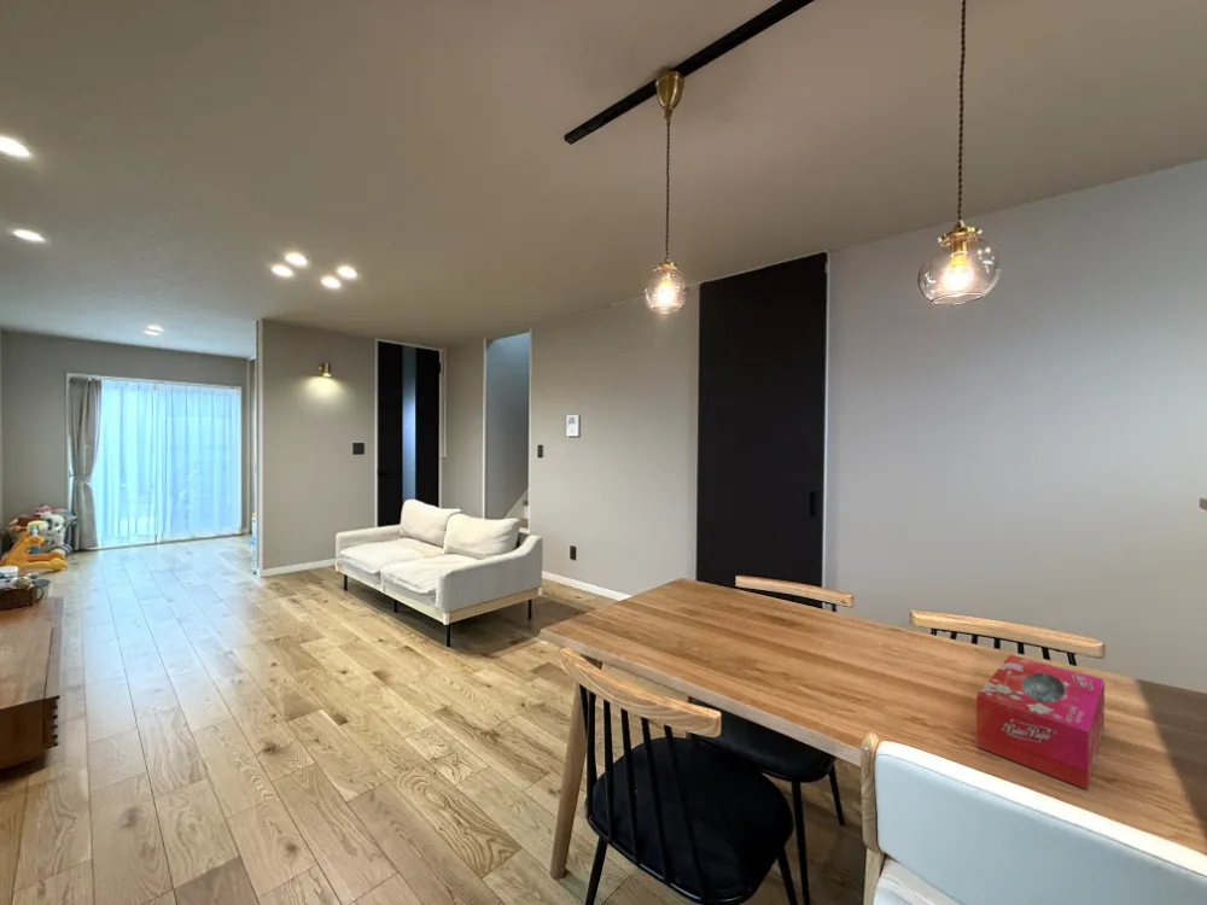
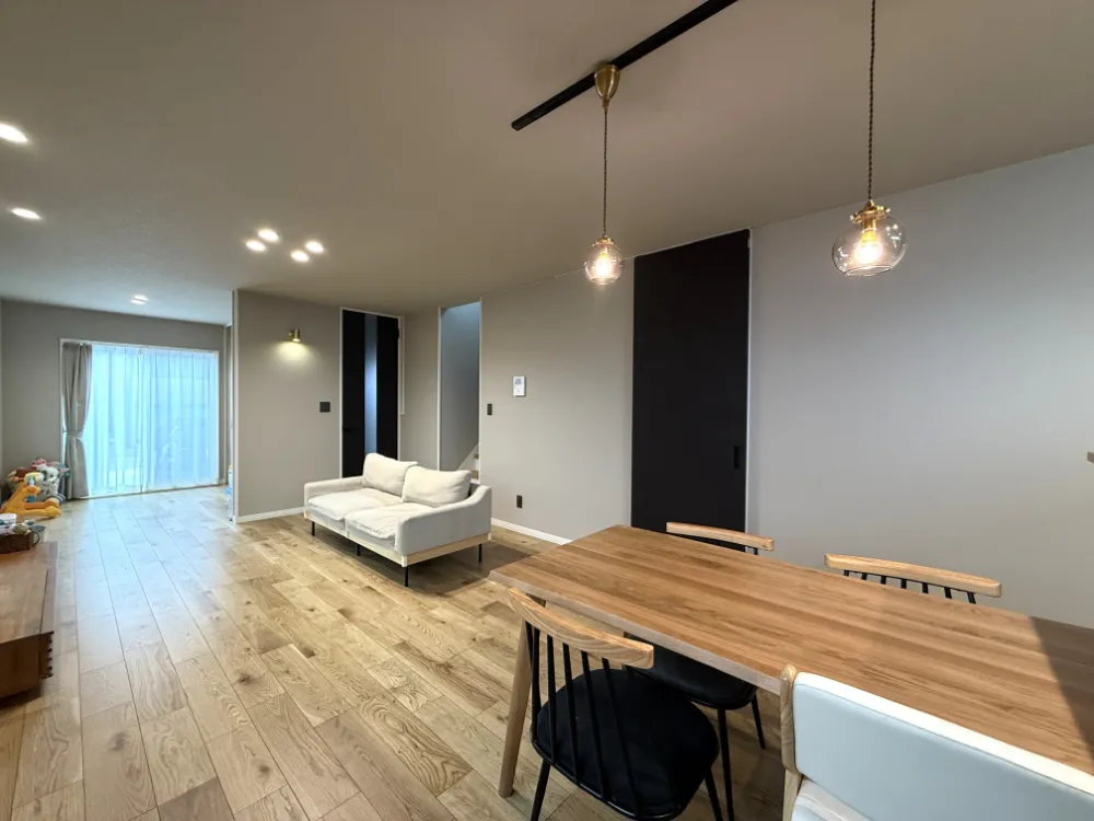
- tissue box [975,654,1106,790]
